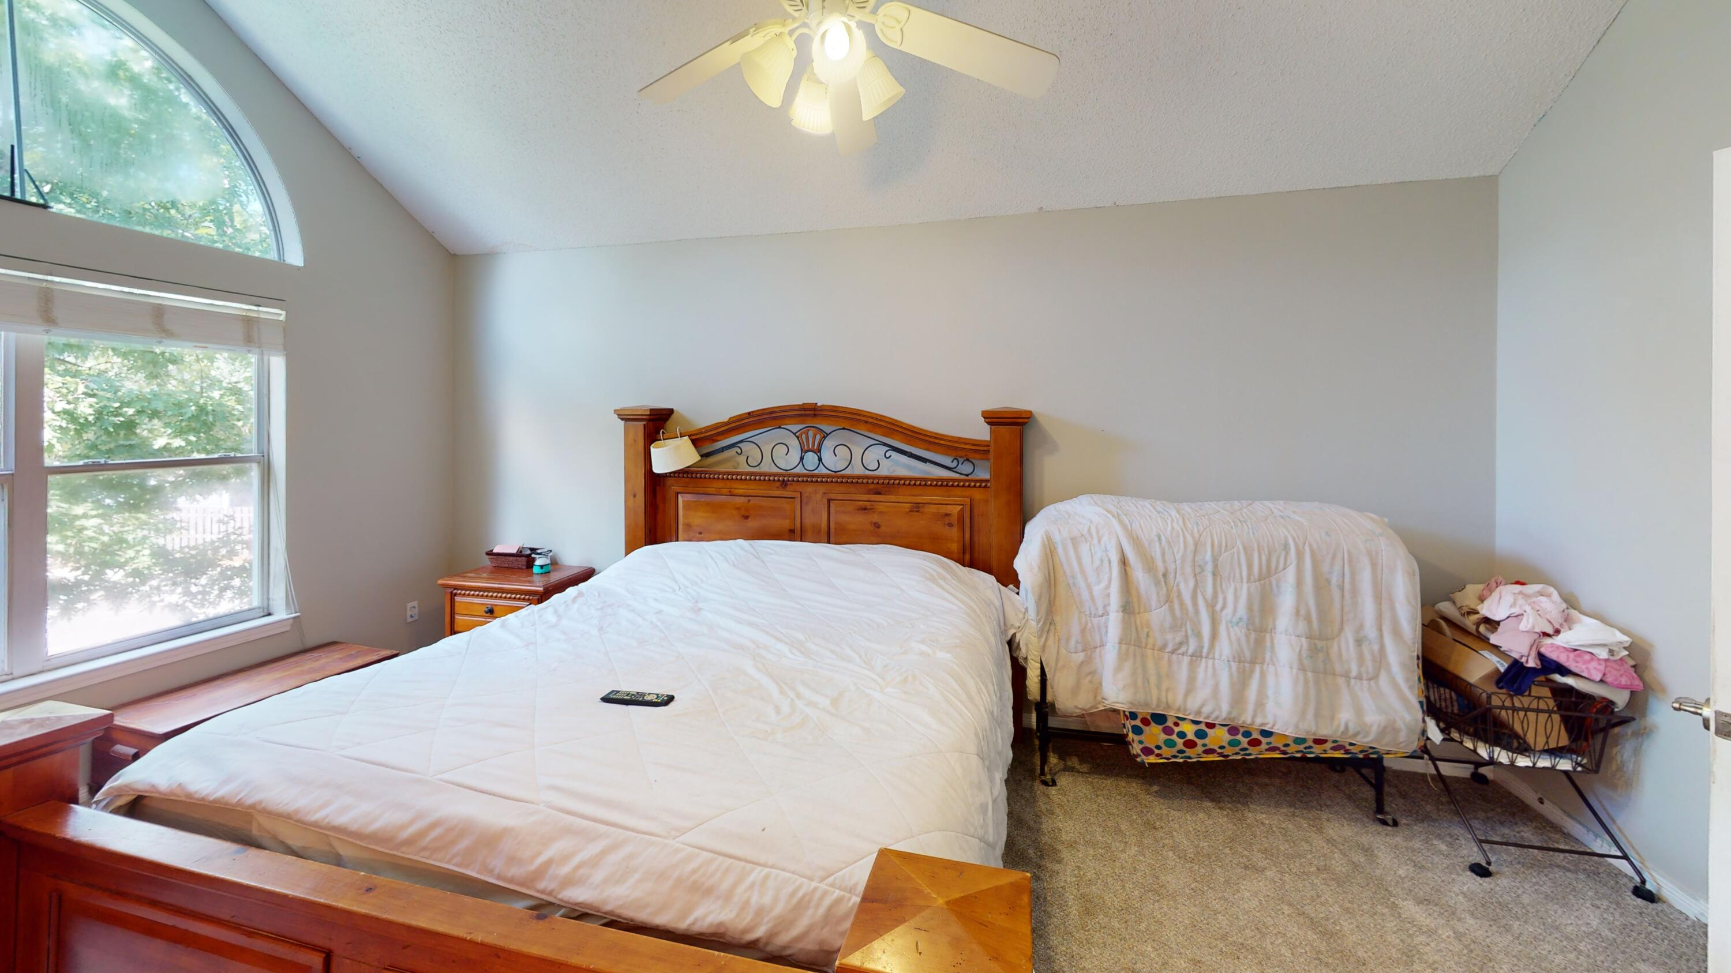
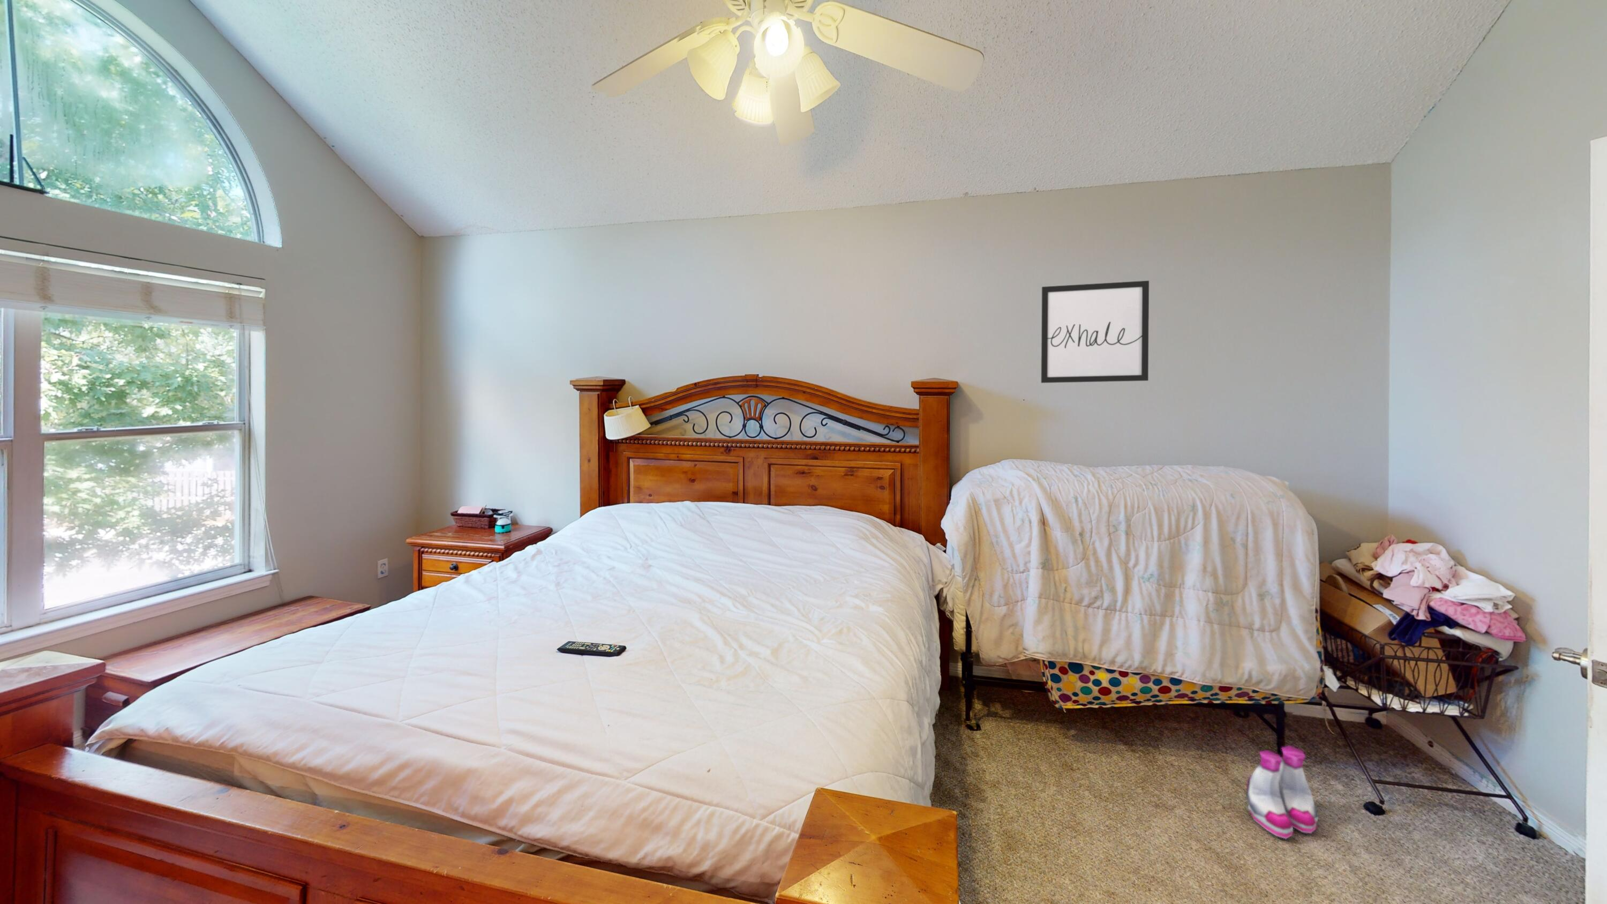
+ boots [1246,745,1319,839]
+ wall art [1041,280,1150,384]
